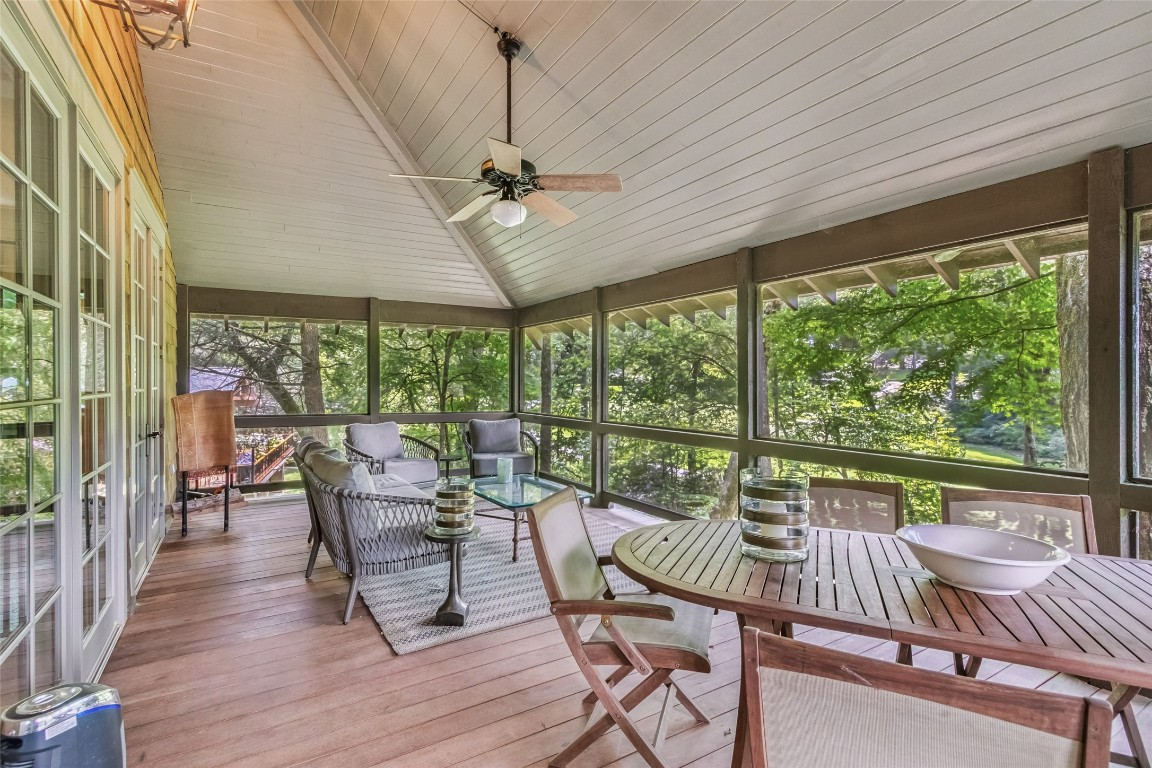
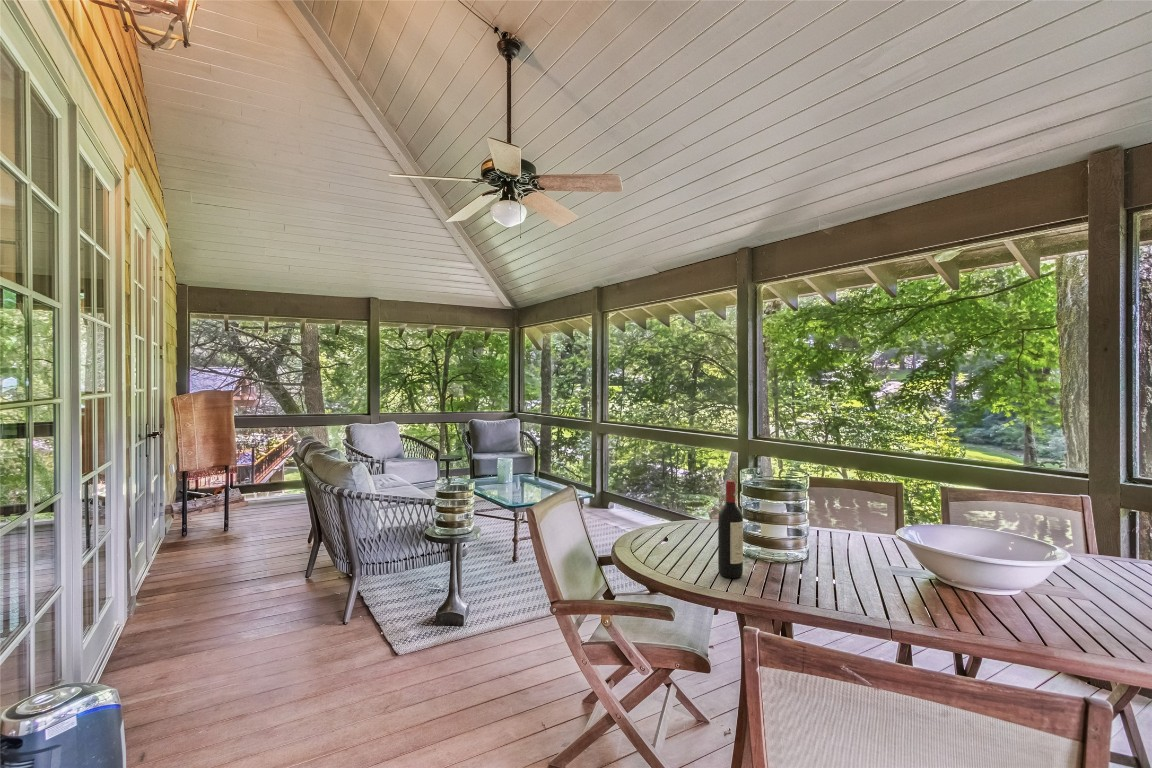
+ wine bottle [717,479,744,579]
